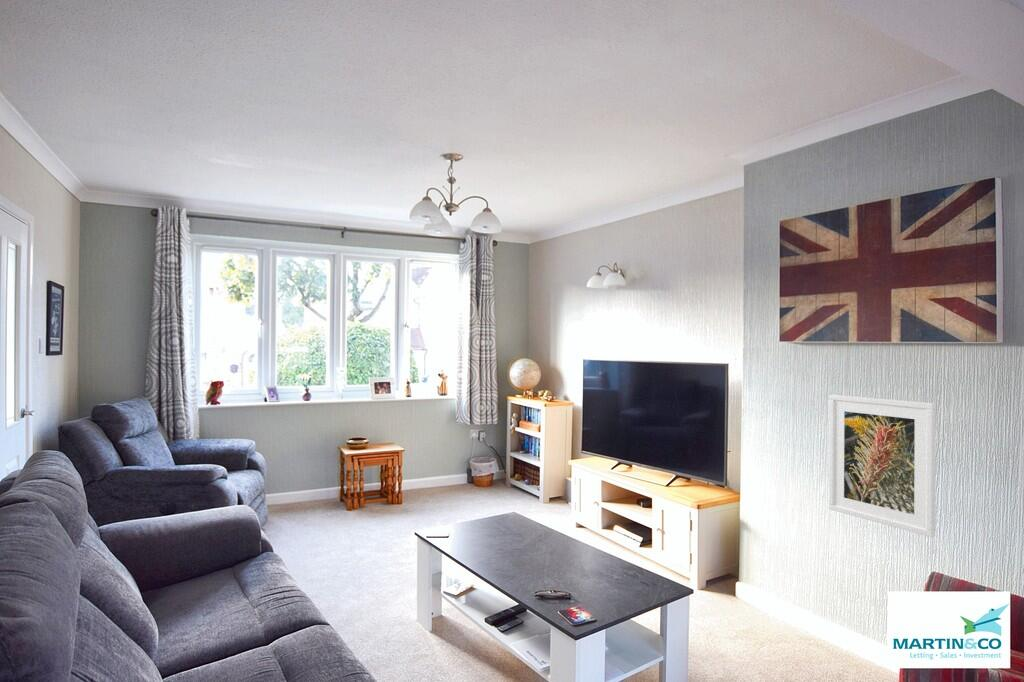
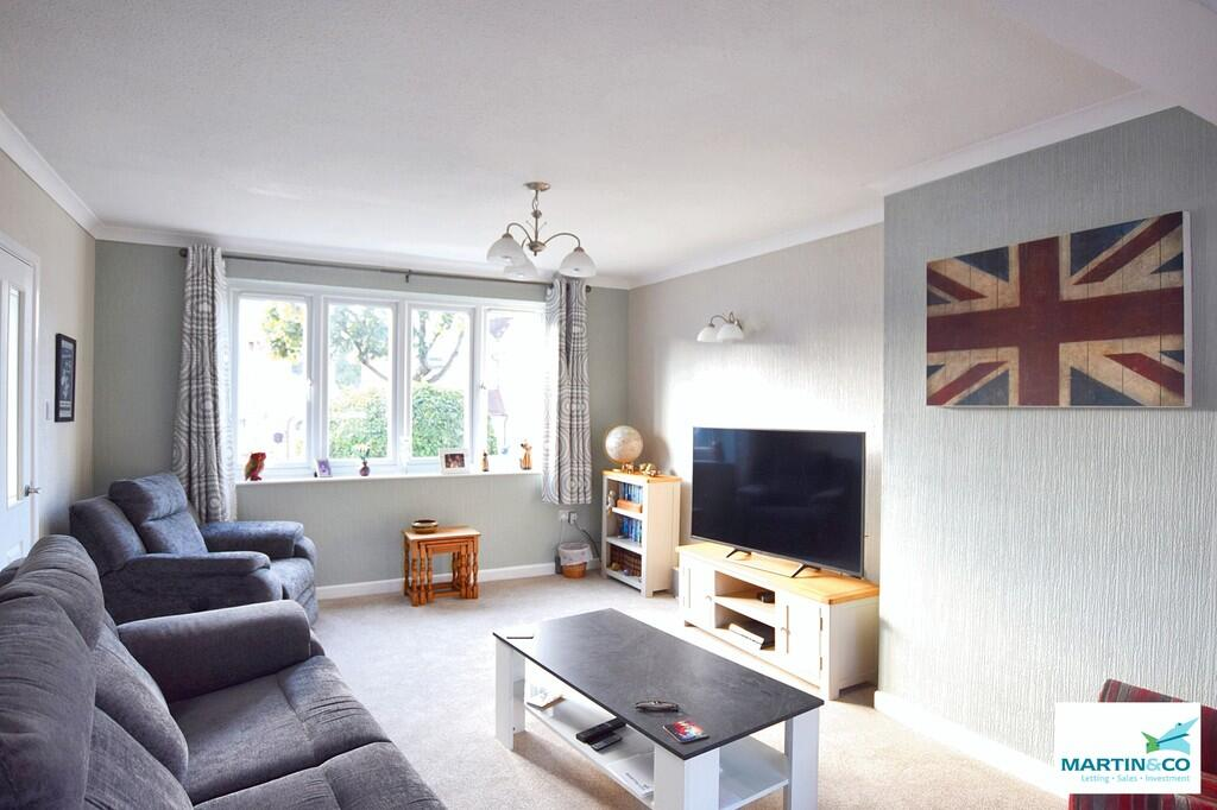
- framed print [828,393,937,538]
